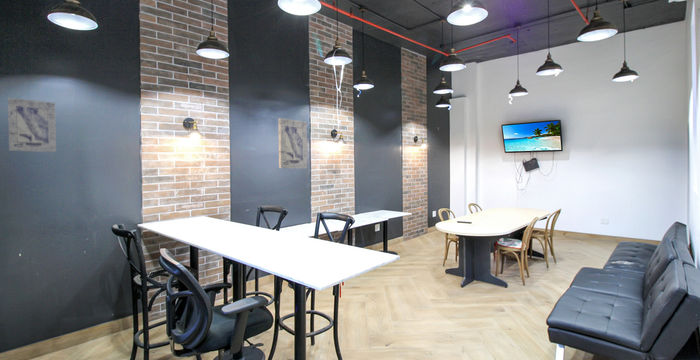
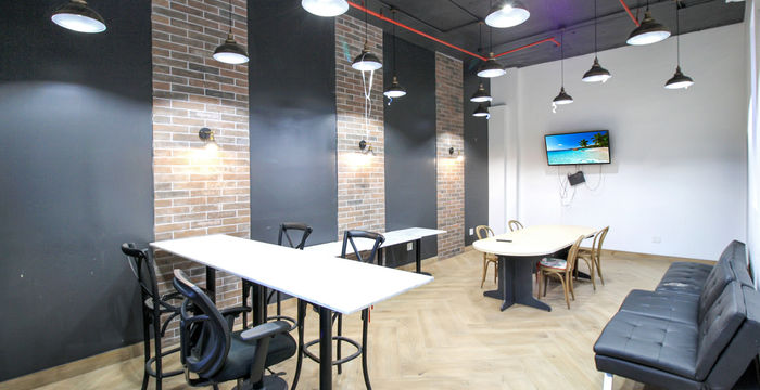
- wall art [7,97,57,153]
- wall art [277,117,308,169]
